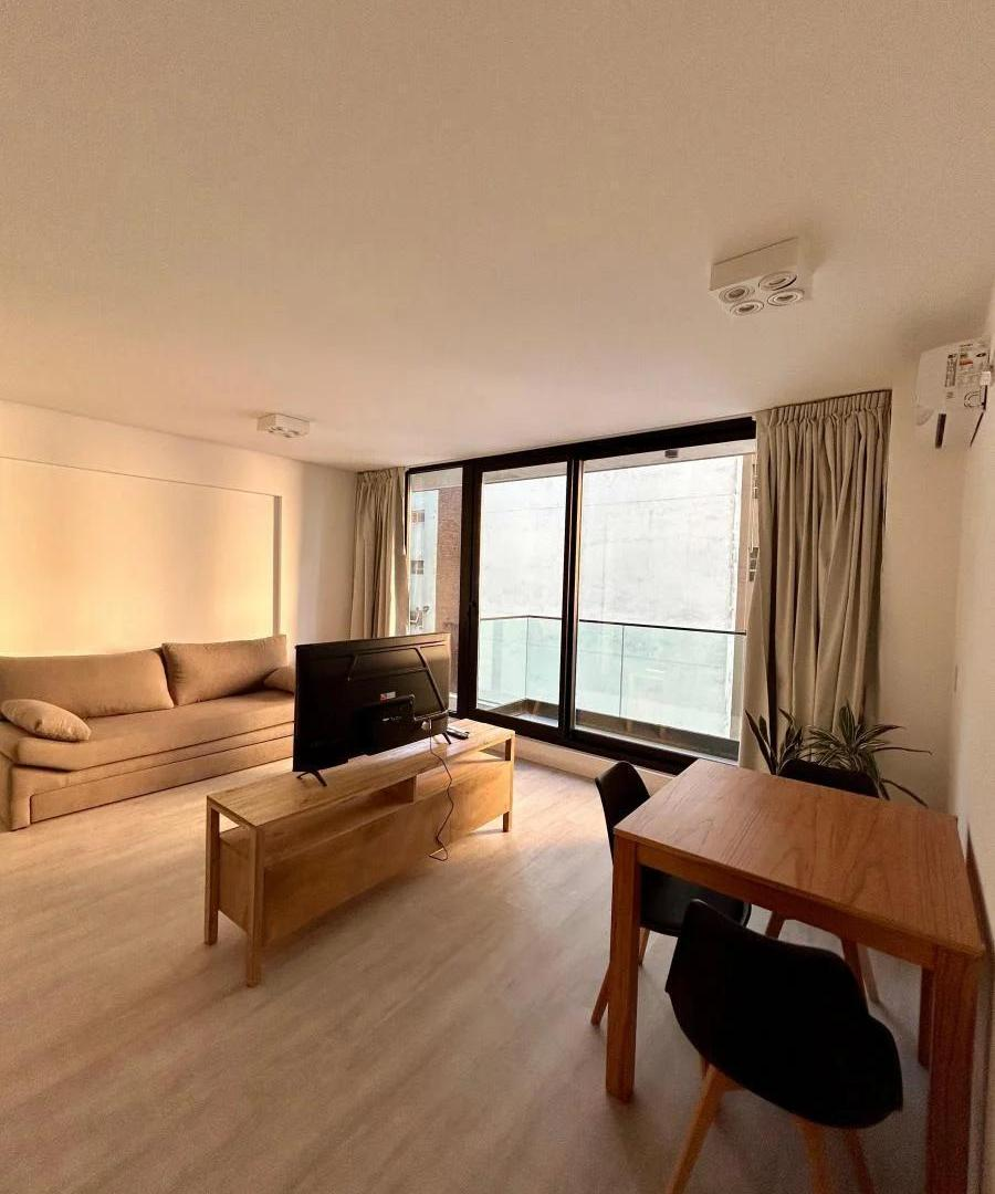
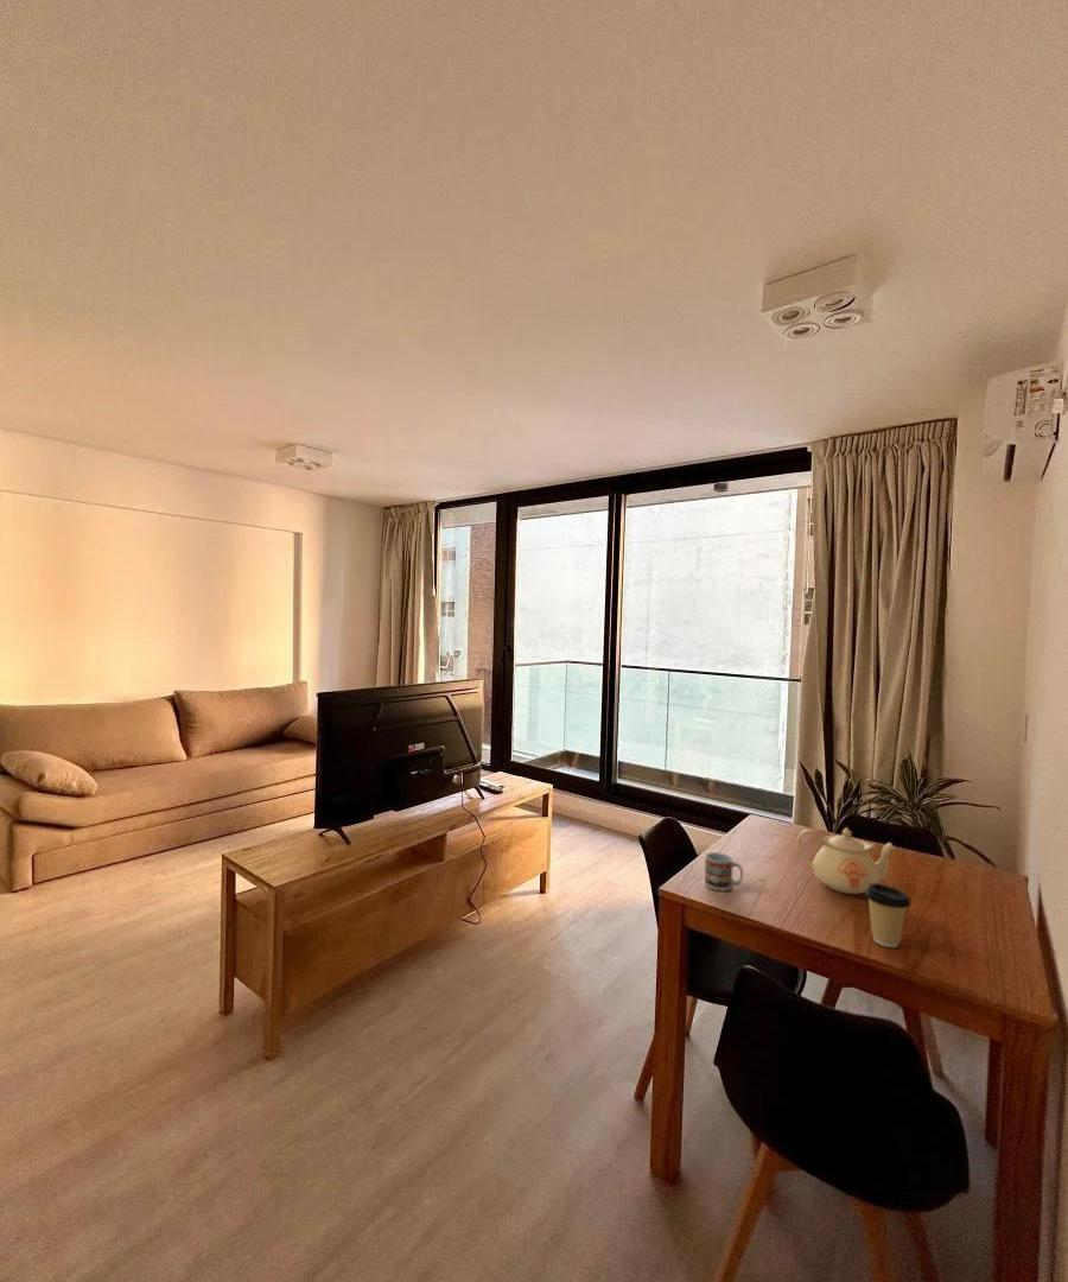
+ cup [704,851,744,891]
+ coffee cup [864,883,911,948]
+ teapot [796,826,897,895]
